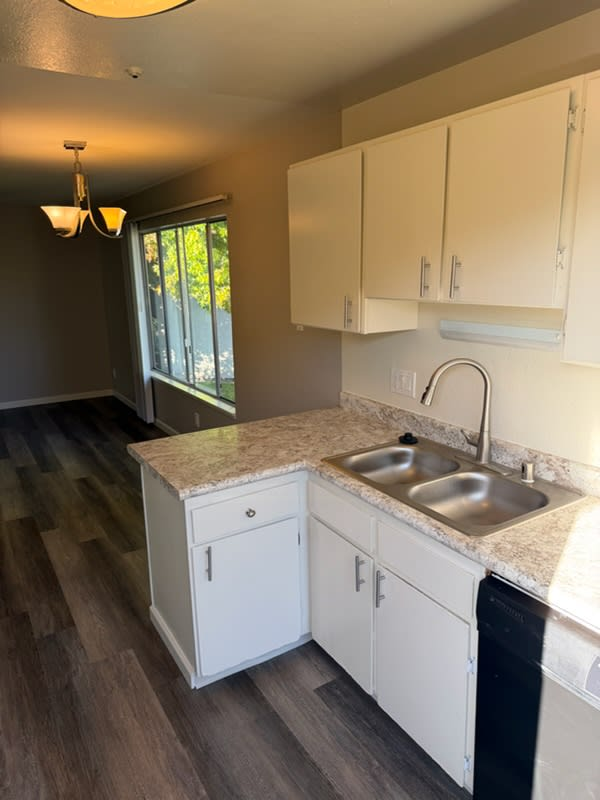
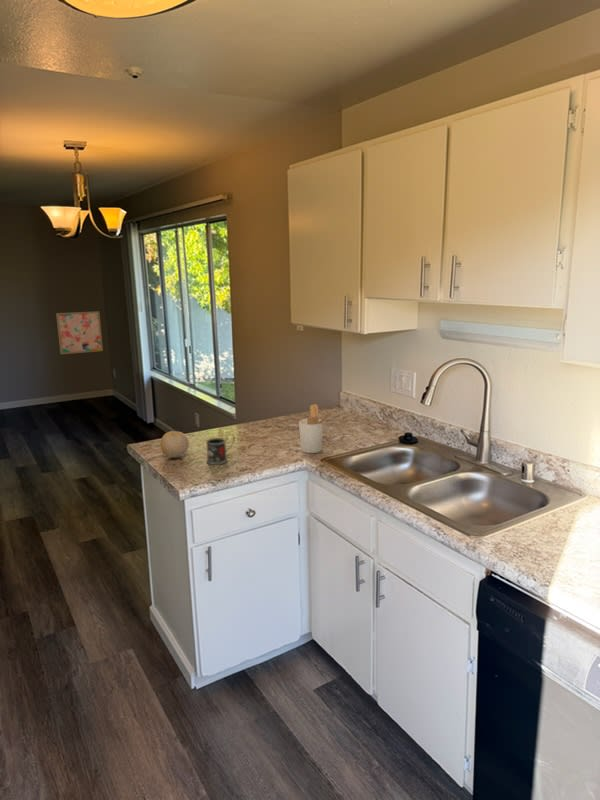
+ utensil holder [298,403,336,454]
+ mug [205,433,236,466]
+ fruit [159,430,190,459]
+ wall art [55,310,104,355]
